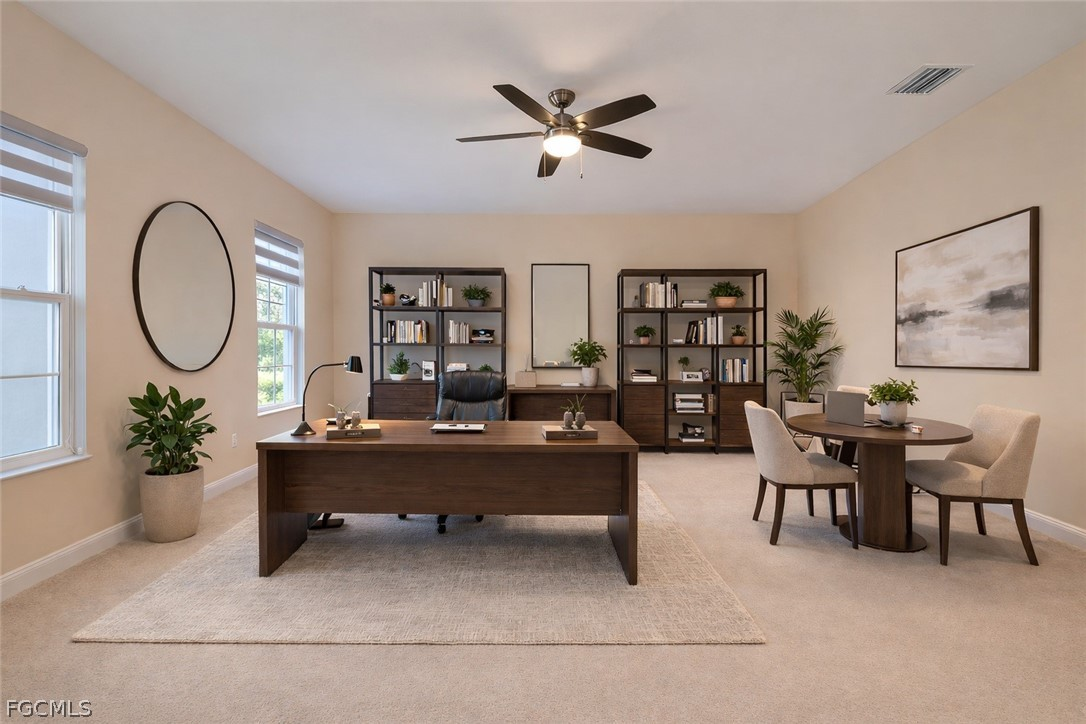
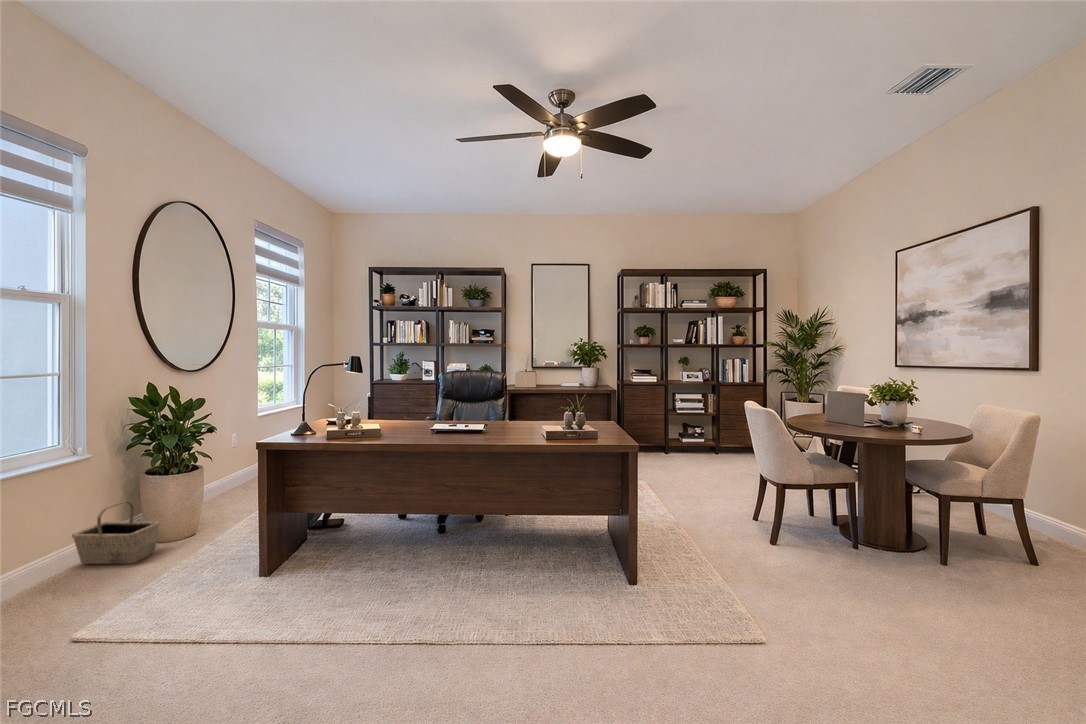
+ basket [71,501,160,565]
